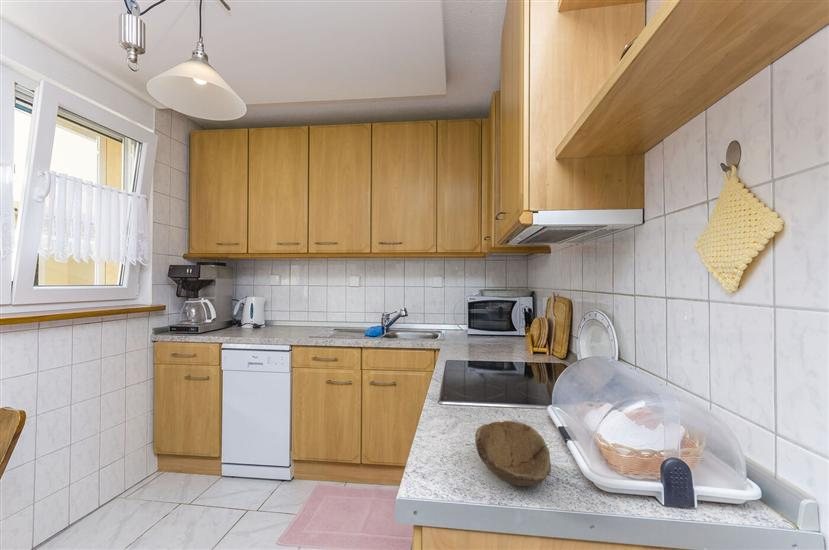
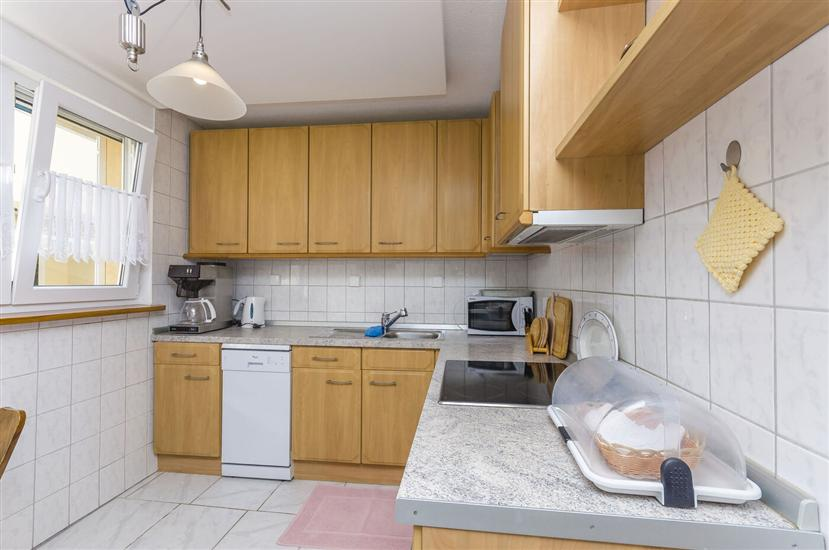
- bowl [474,420,552,487]
